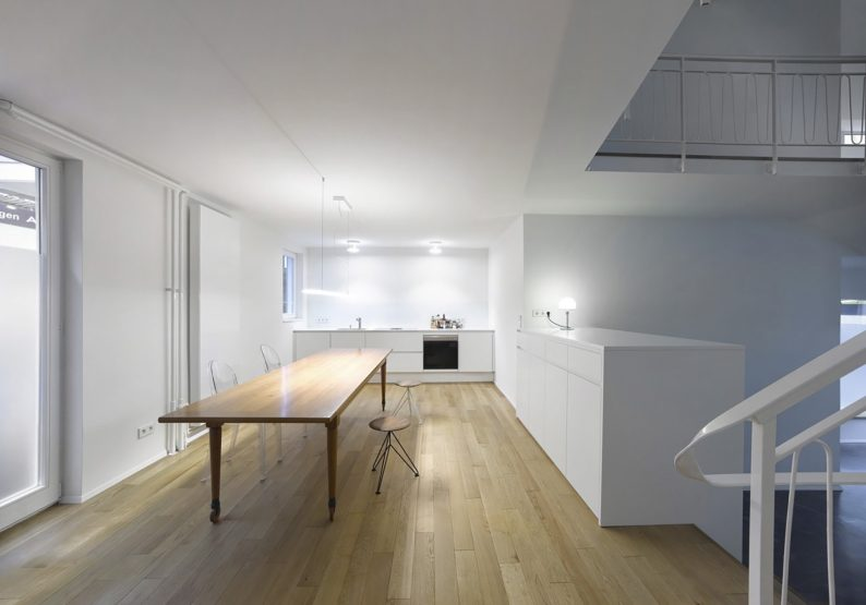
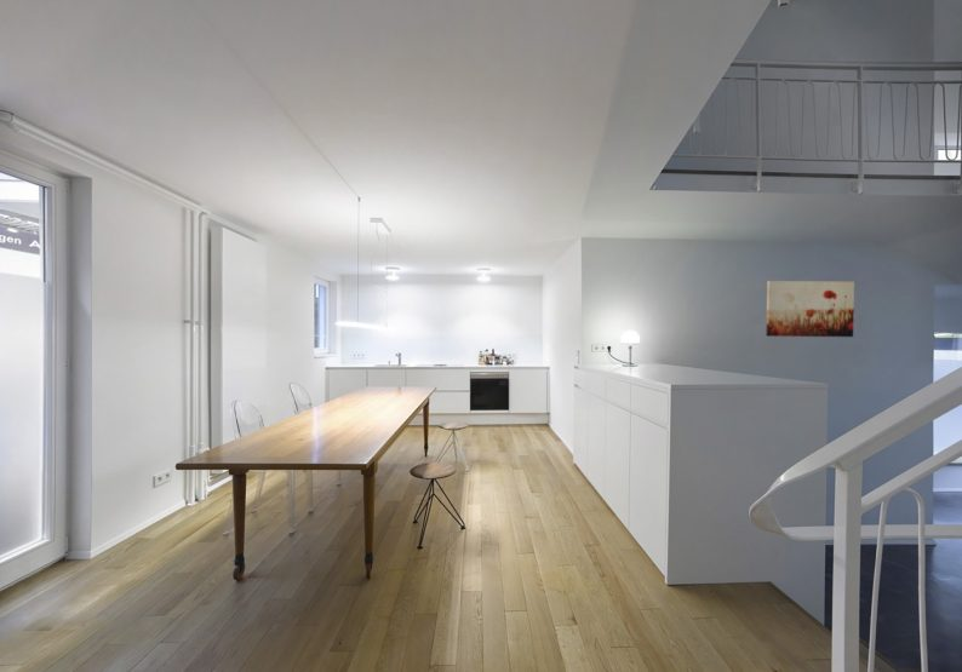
+ wall art [766,280,855,338]
